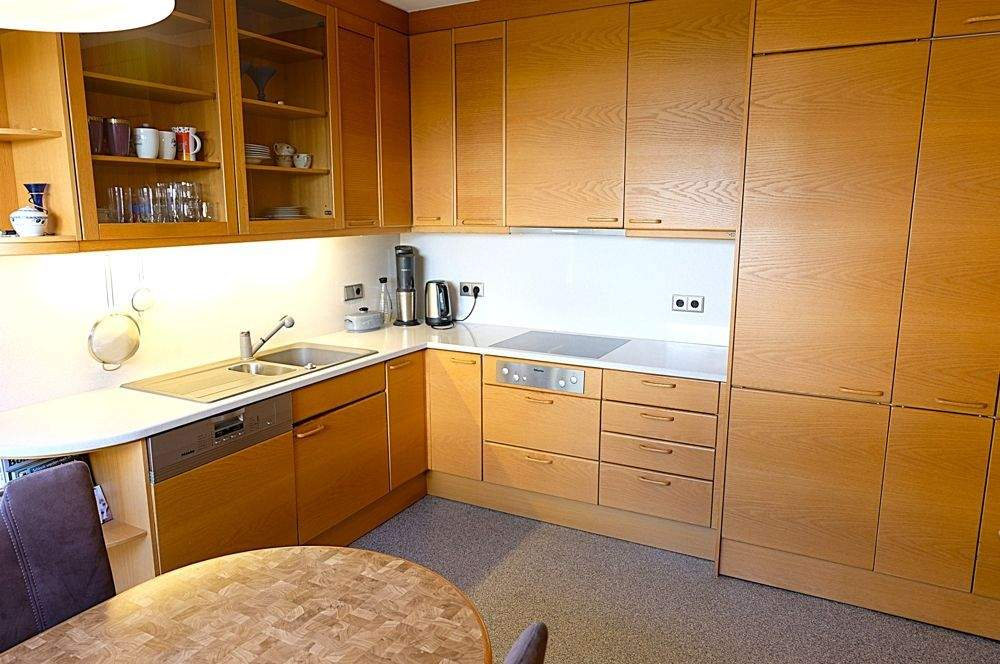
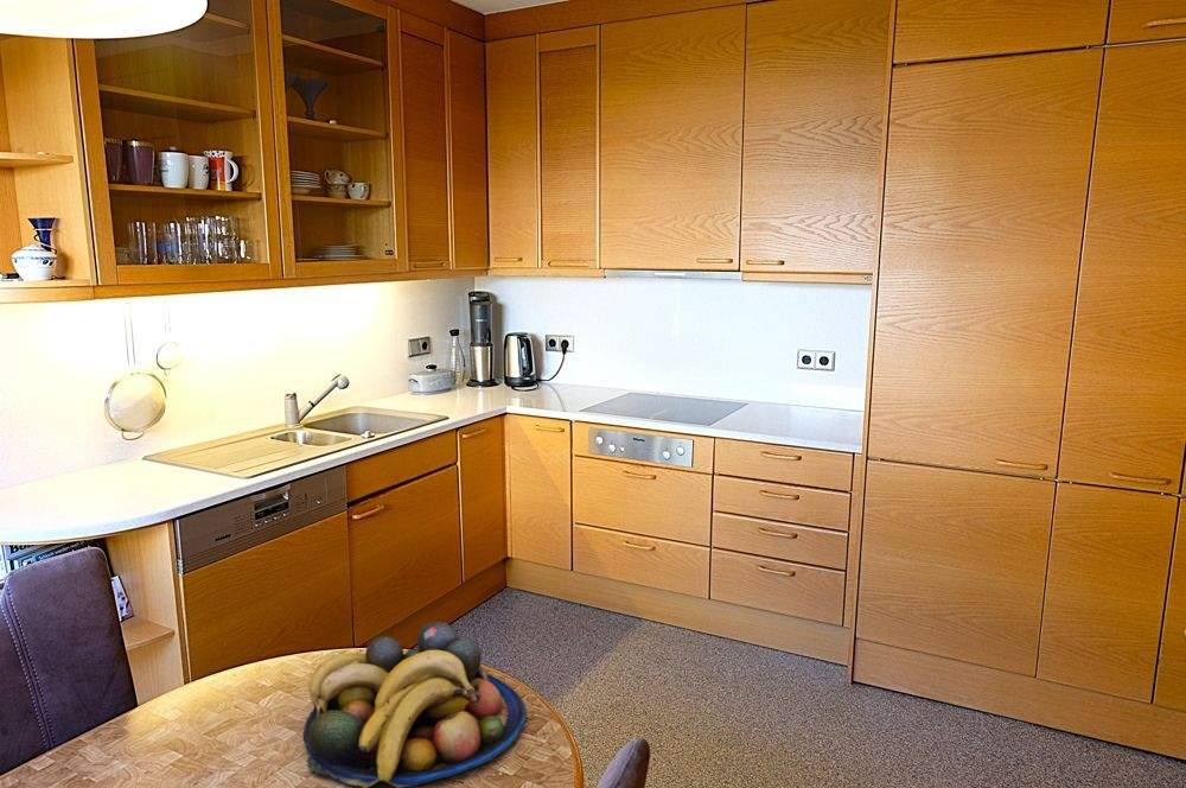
+ fruit bowl [302,621,527,788]
